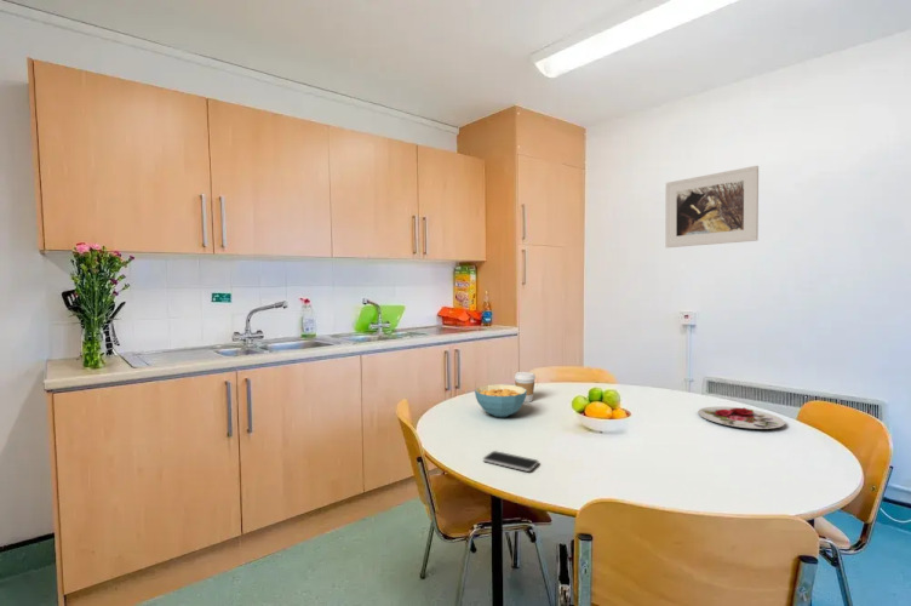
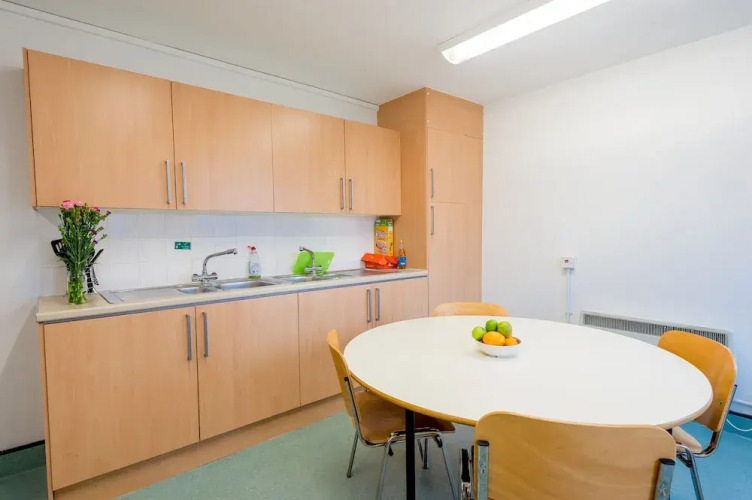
- cereal bowl [474,383,527,418]
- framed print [664,165,760,248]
- coffee cup [514,371,537,404]
- smartphone [482,450,540,473]
- plate [697,406,786,430]
